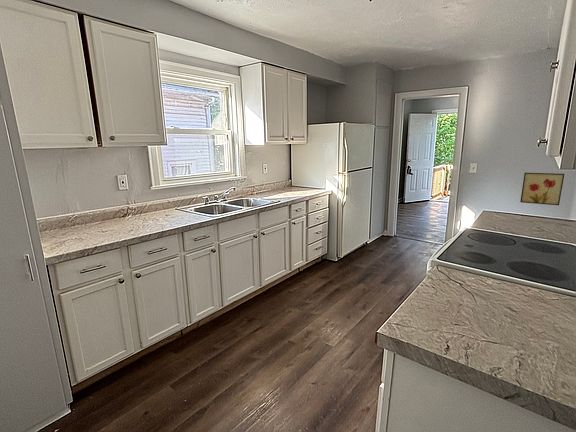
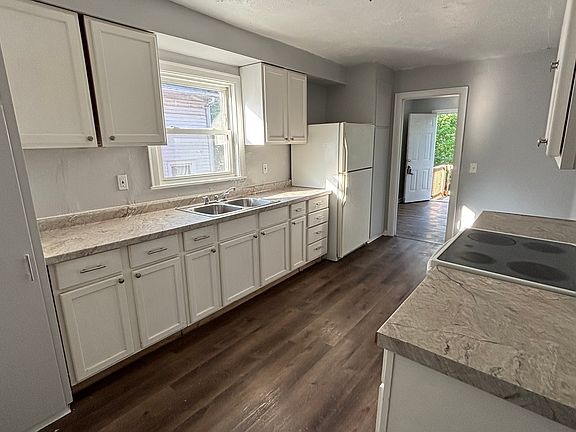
- wall art [519,172,565,206]
